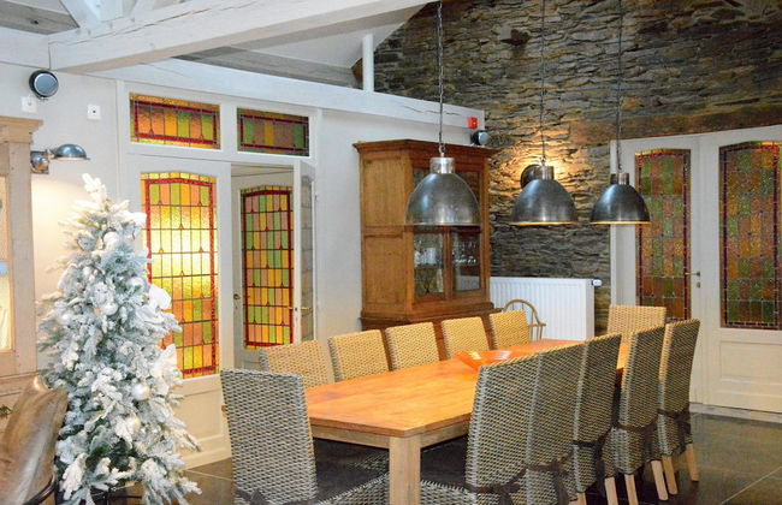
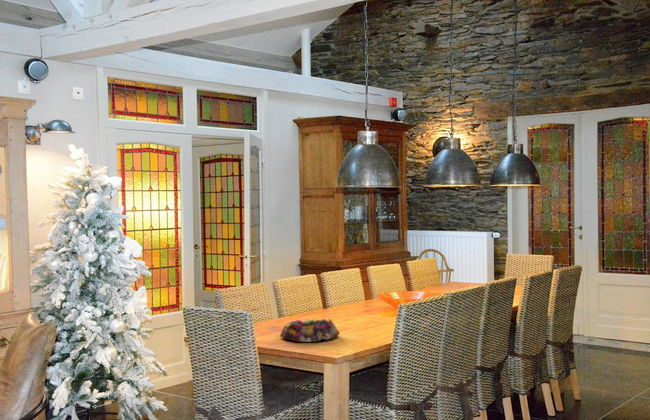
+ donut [279,318,341,343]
